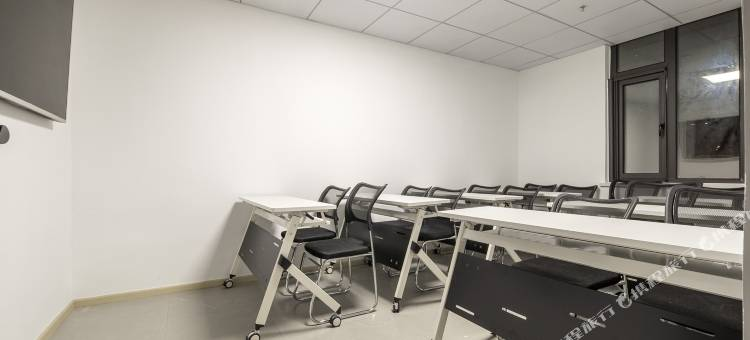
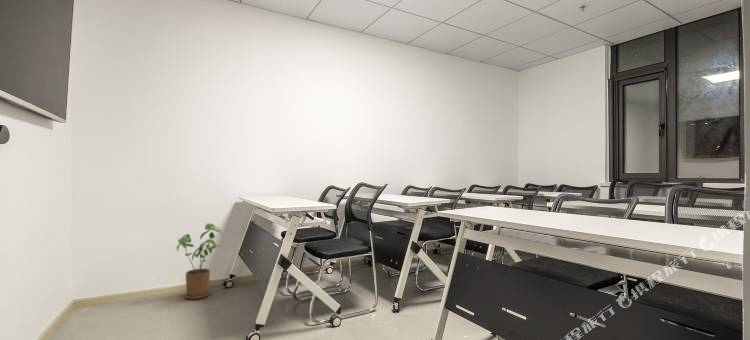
+ house plant [176,222,222,300]
